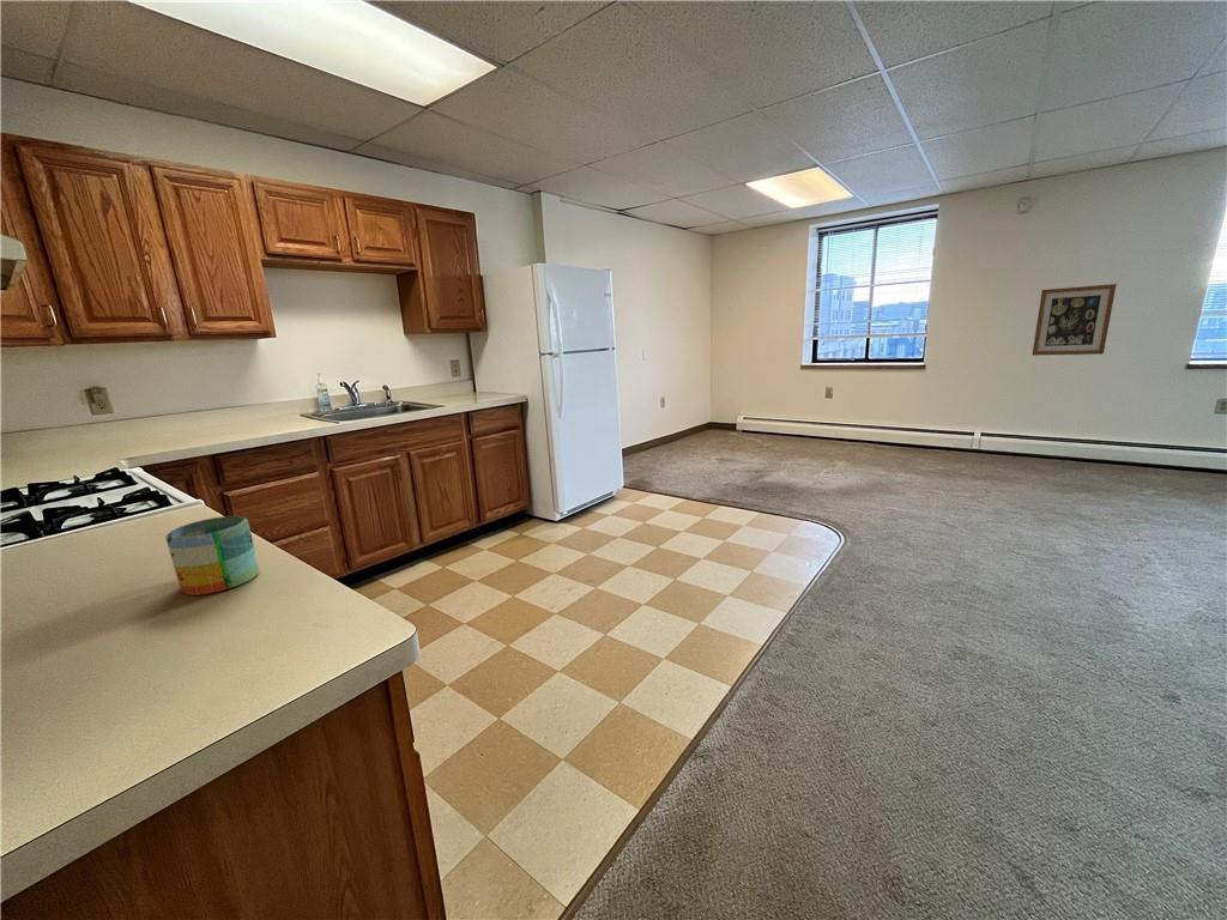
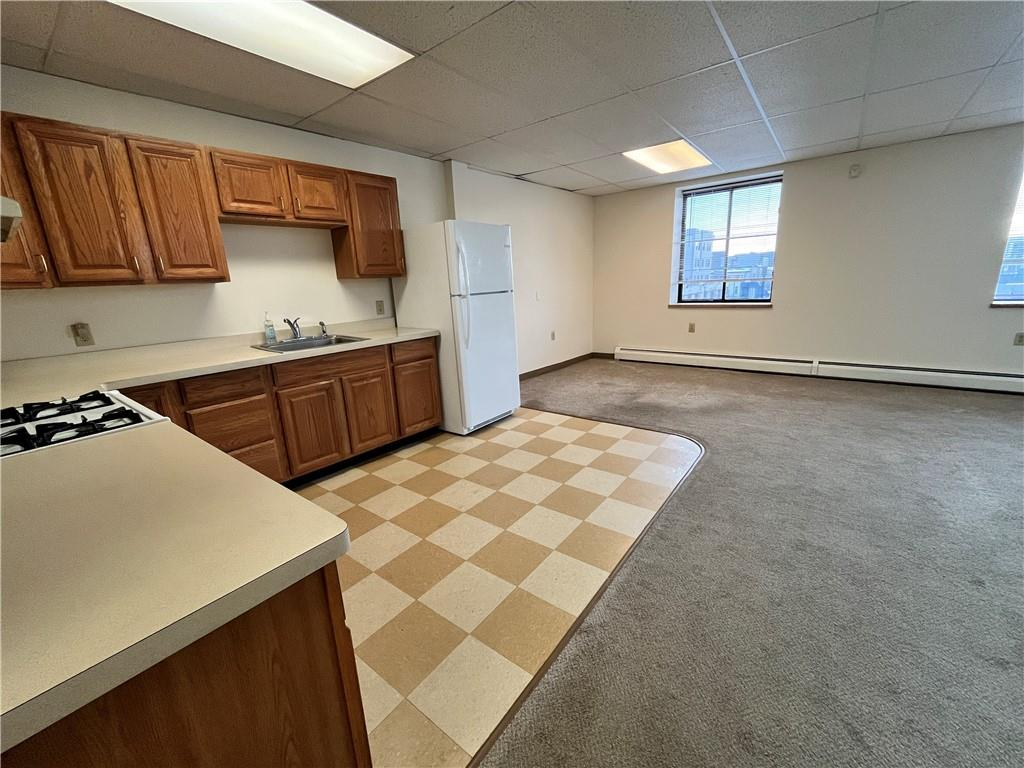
- wall art [1032,283,1118,357]
- mug [164,515,260,597]
